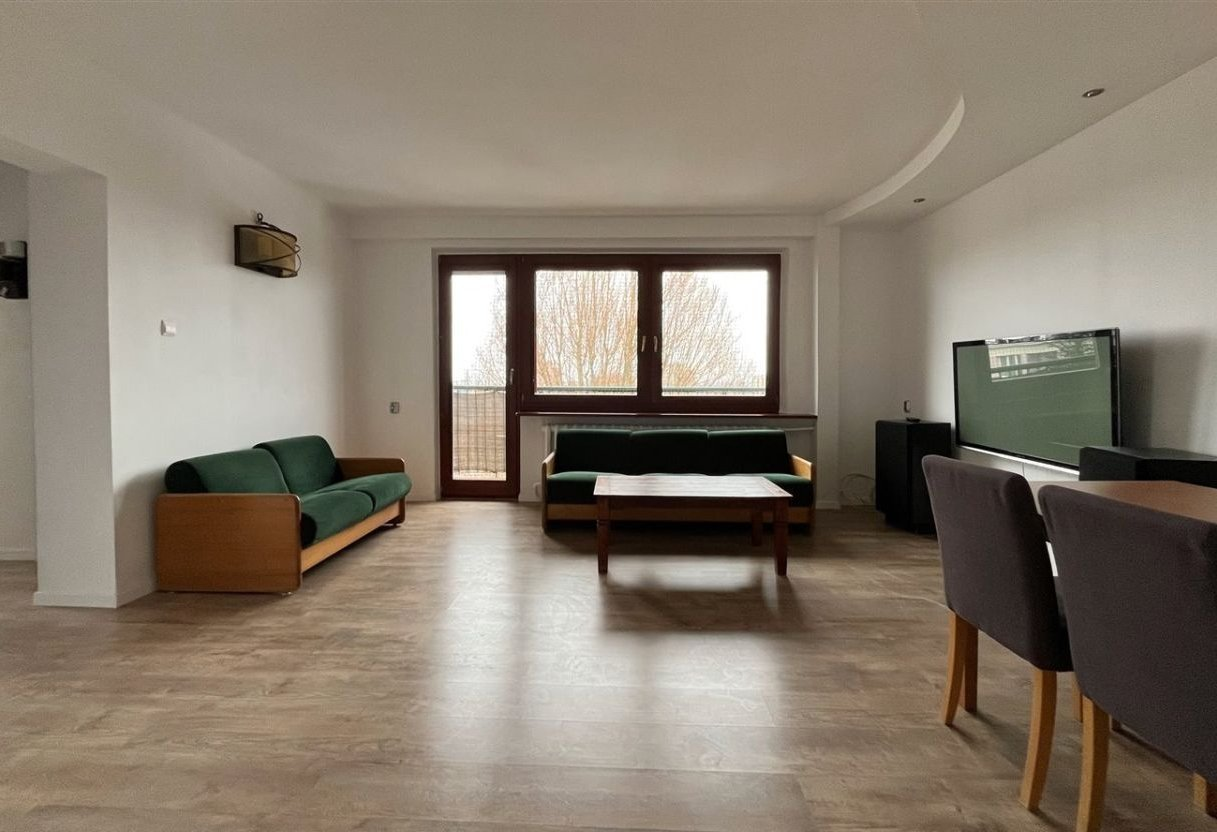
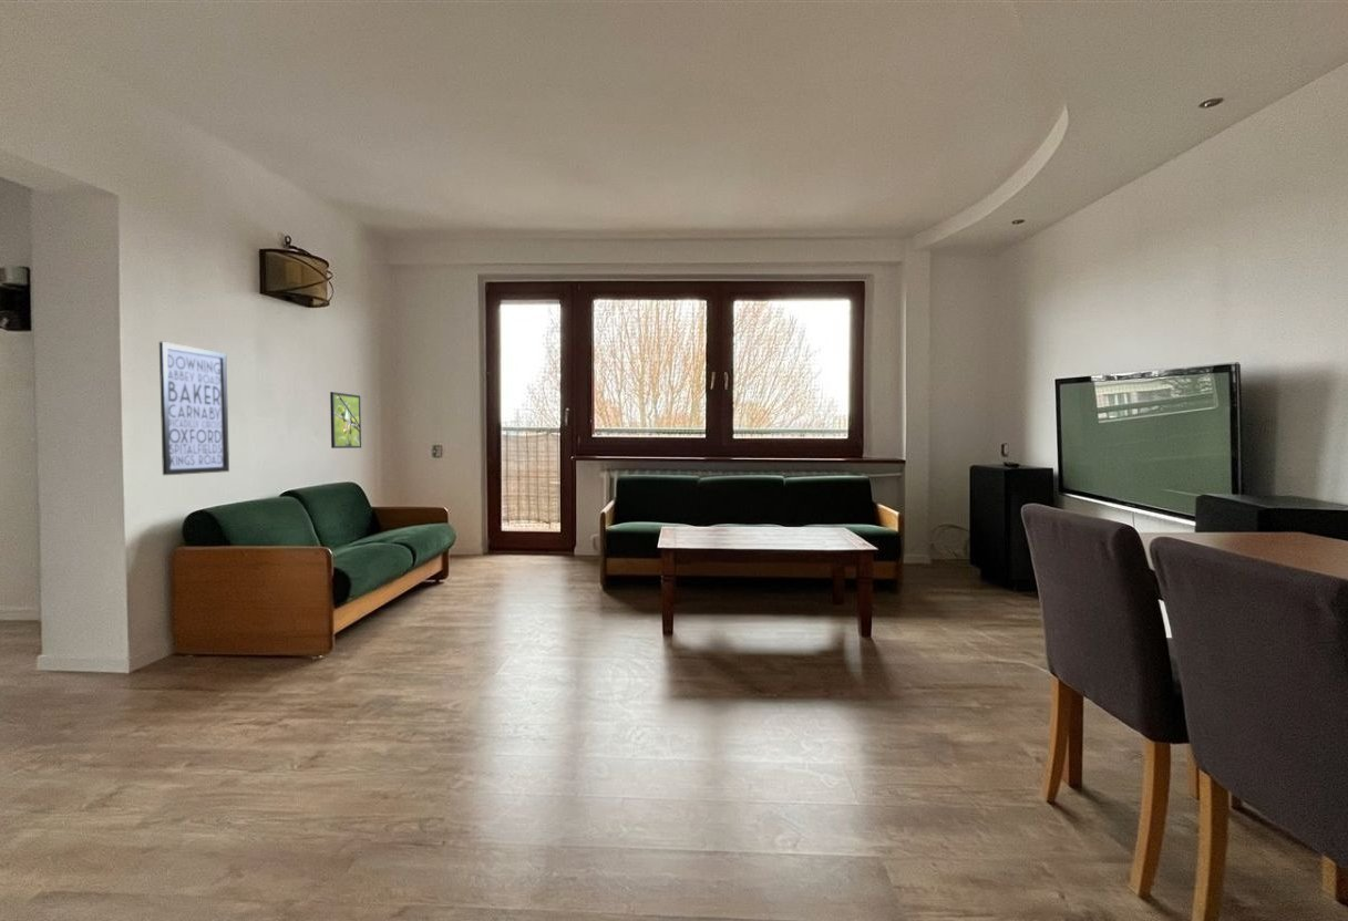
+ wall art [158,341,230,476]
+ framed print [329,391,362,449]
